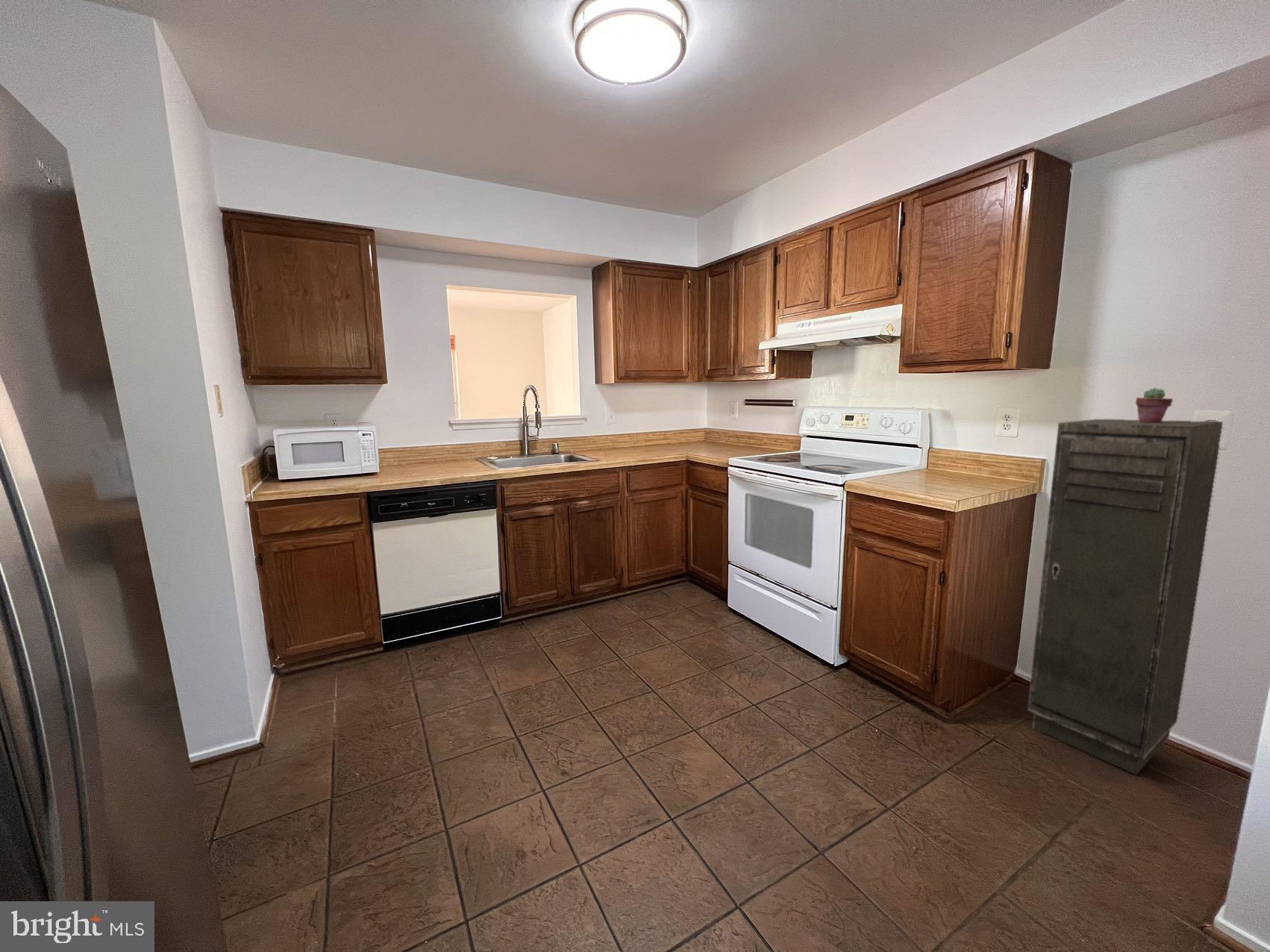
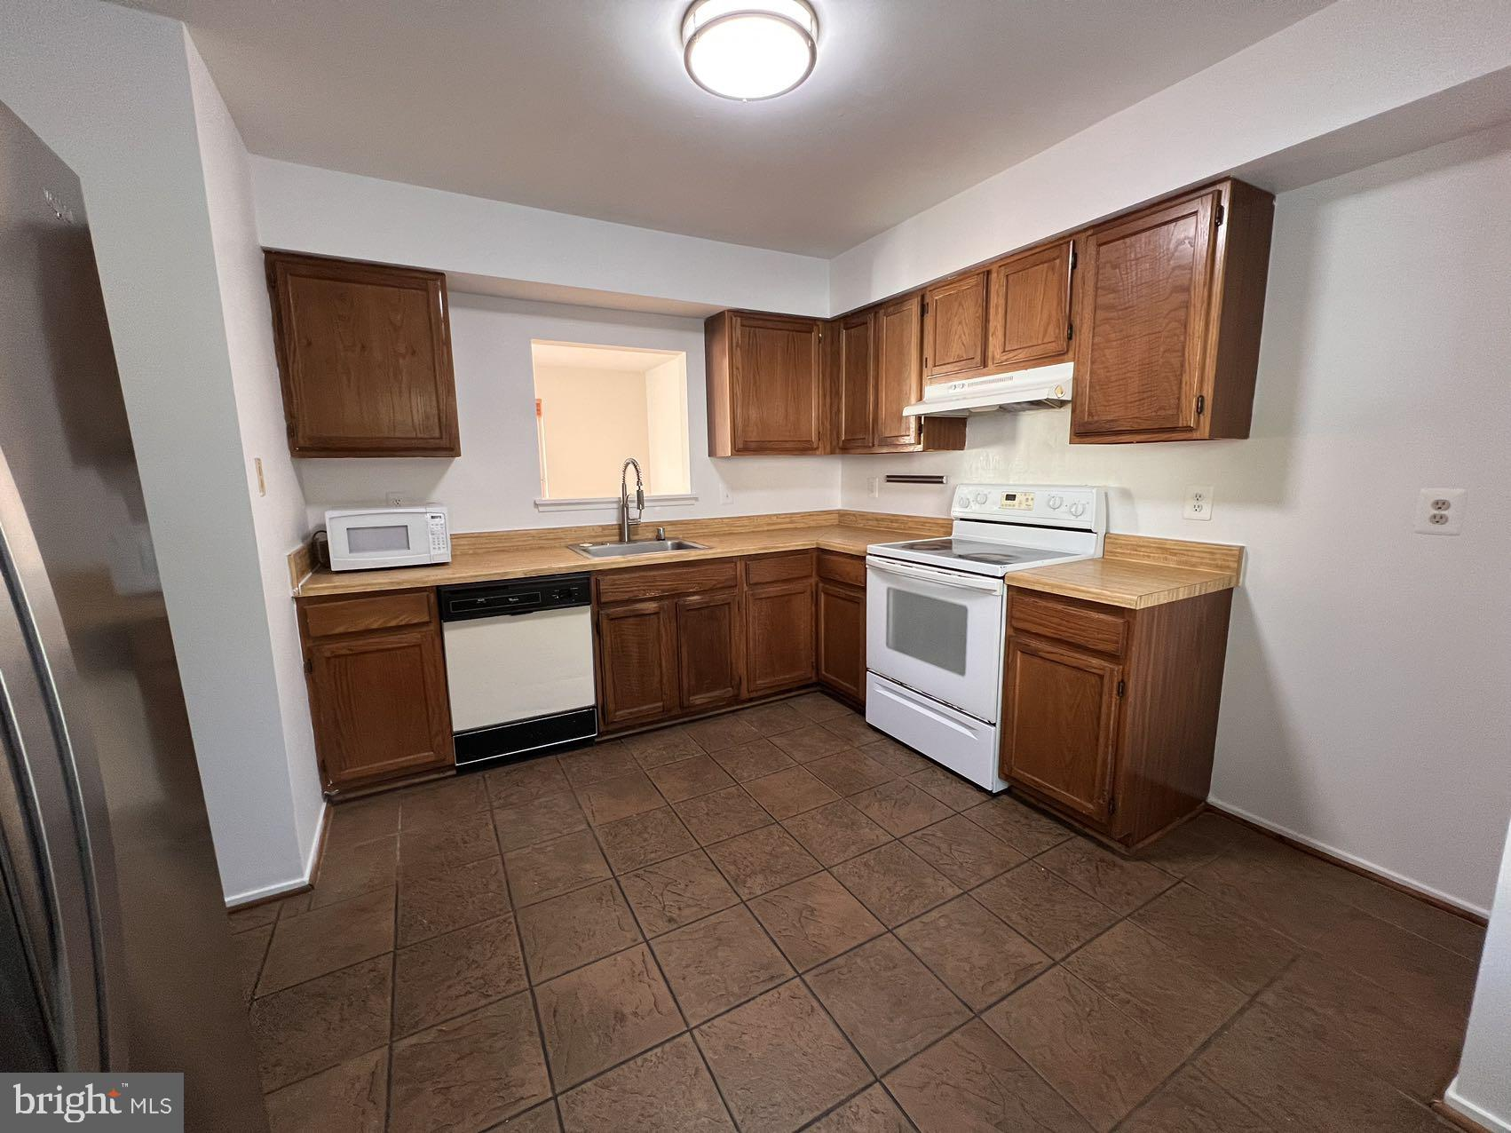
- storage cabinet [1027,419,1224,776]
- potted succulent [1135,386,1174,423]
